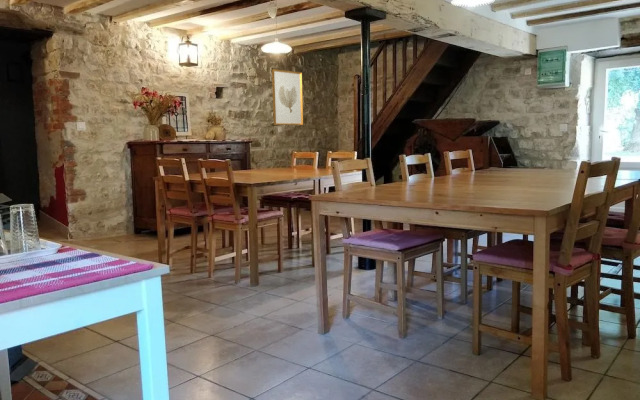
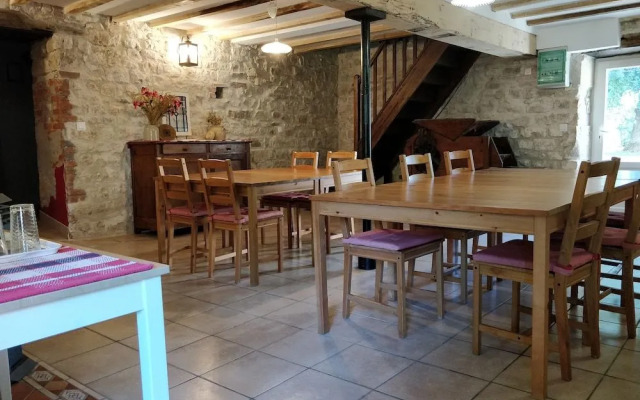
- wall art [271,68,304,126]
